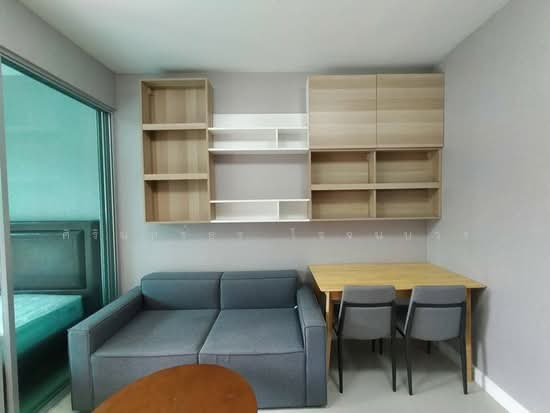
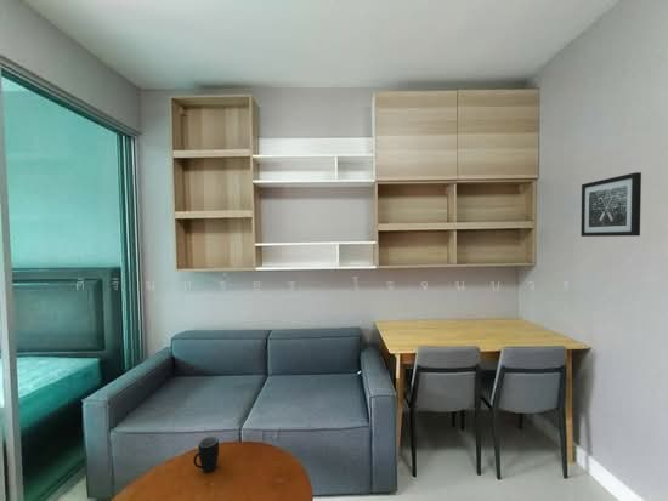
+ wall art [579,171,642,238]
+ mug [192,435,220,473]
